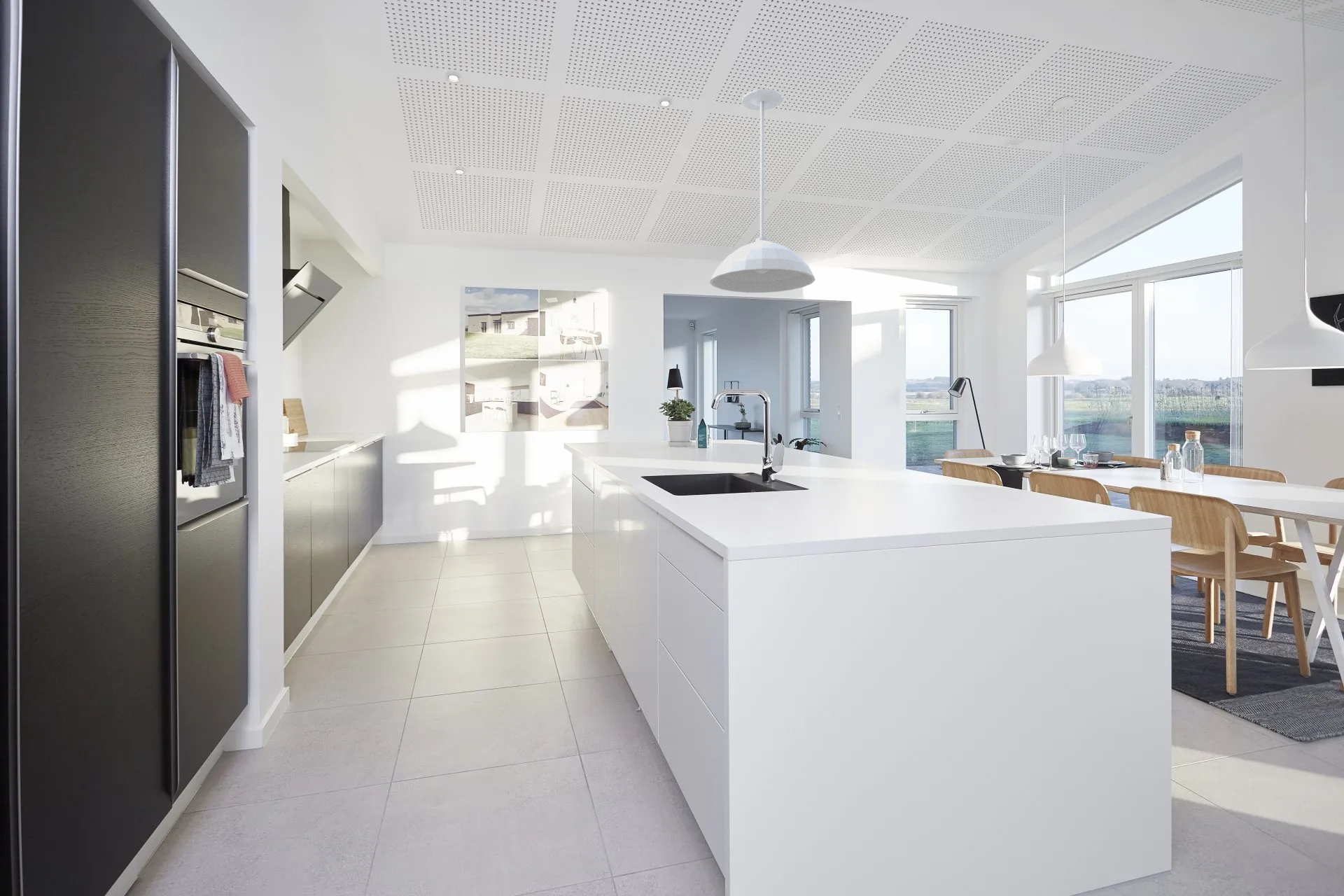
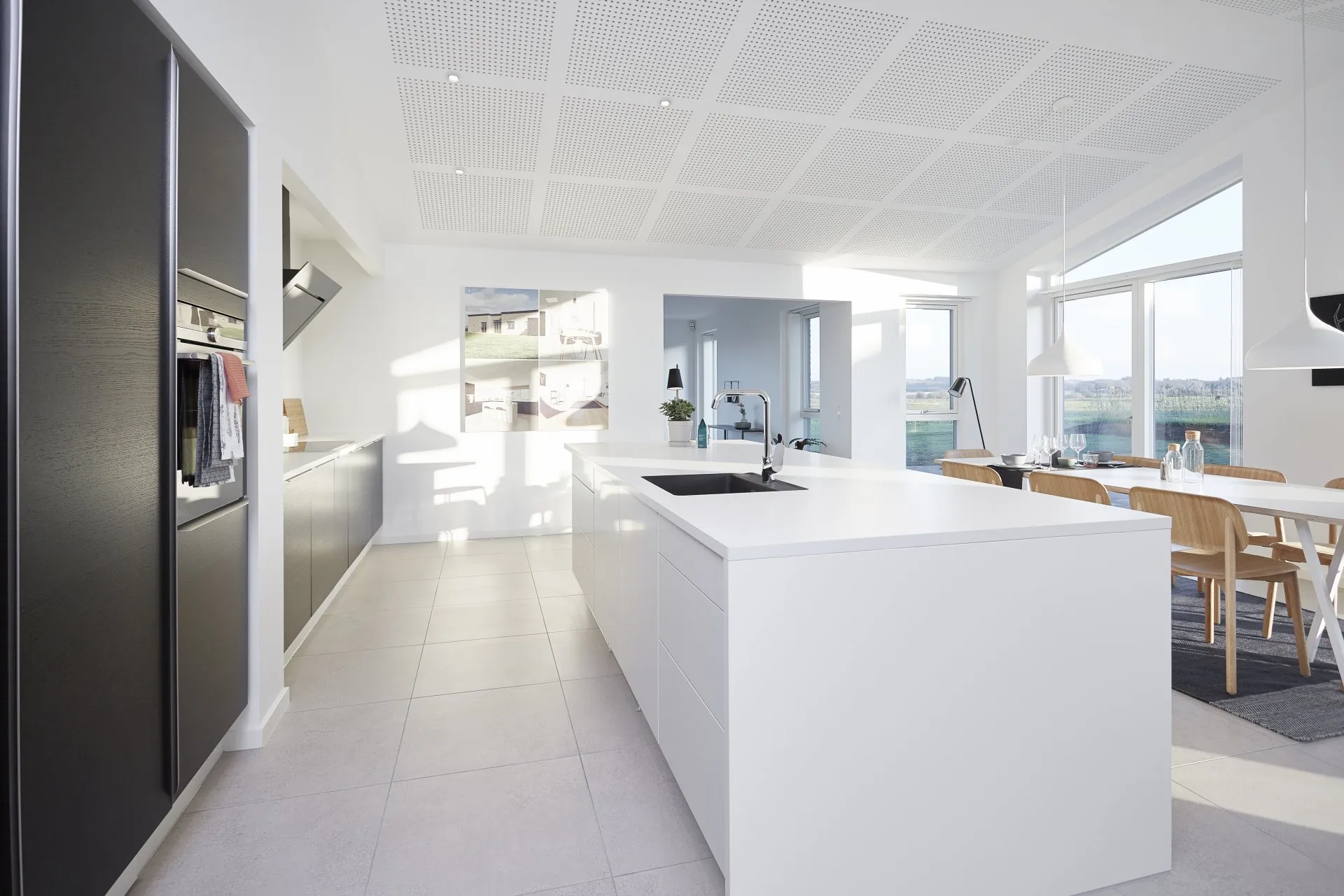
- pendant light [709,88,816,293]
